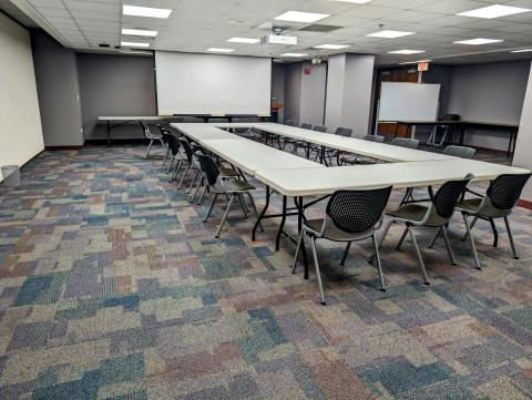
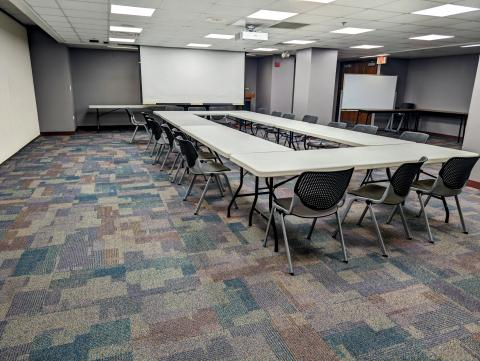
- wastebasket [0,164,21,188]
